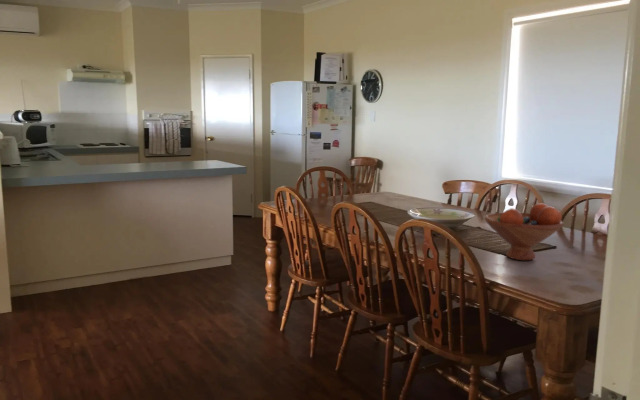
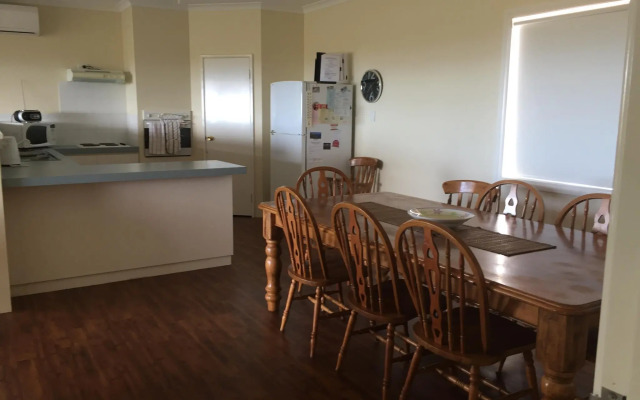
- fruit bowl [483,202,565,261]
